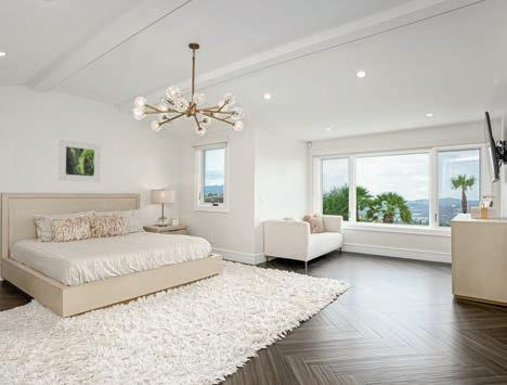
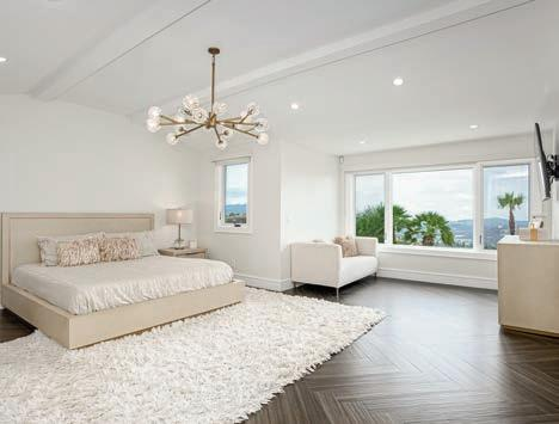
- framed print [57,139,102,183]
